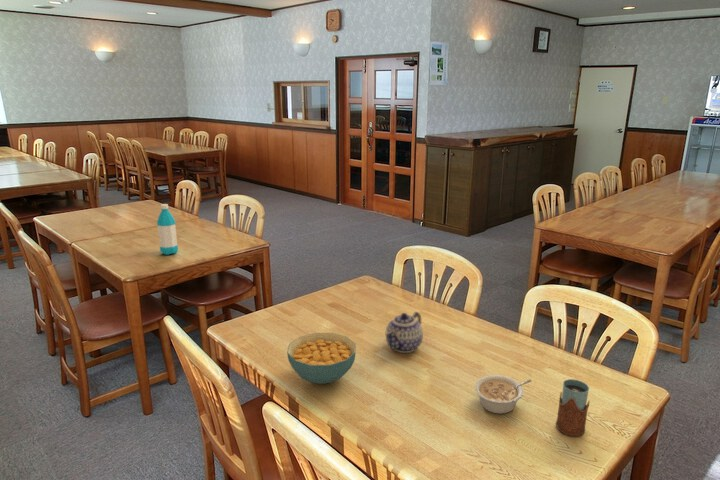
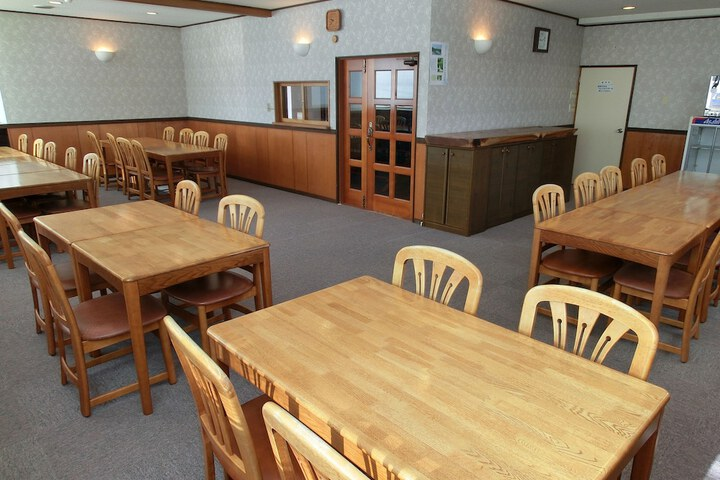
- teapot [385,311,424,354]
- drinking glass [555,378,590,437]
- legume [473,374,532,415]
- cereal bowl [286,332,357,385]
- water bottle [156,203,179,256]
